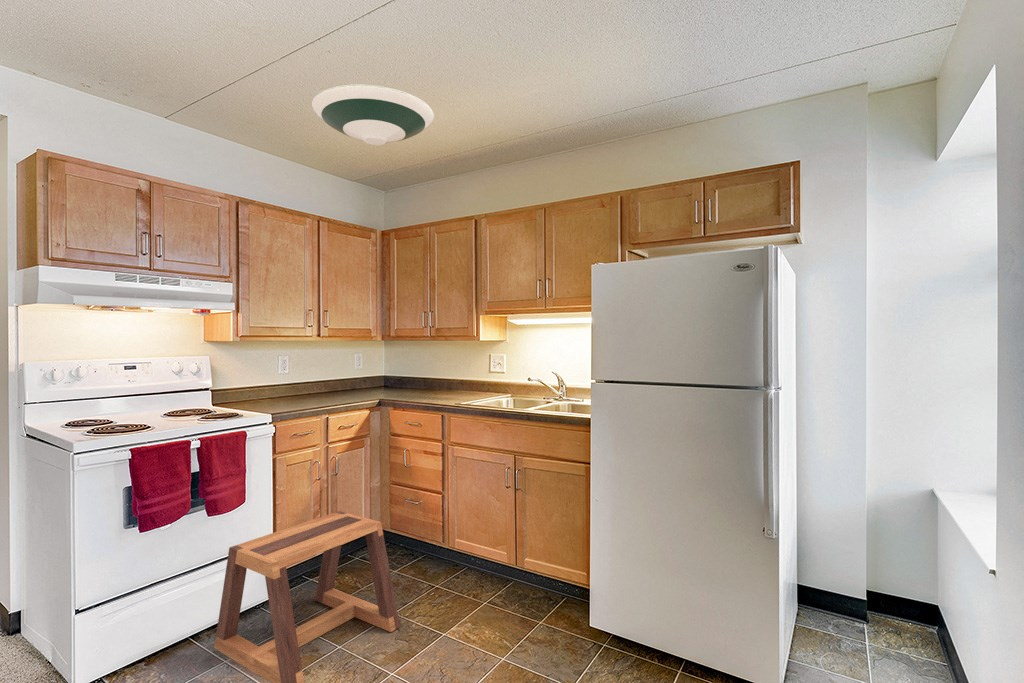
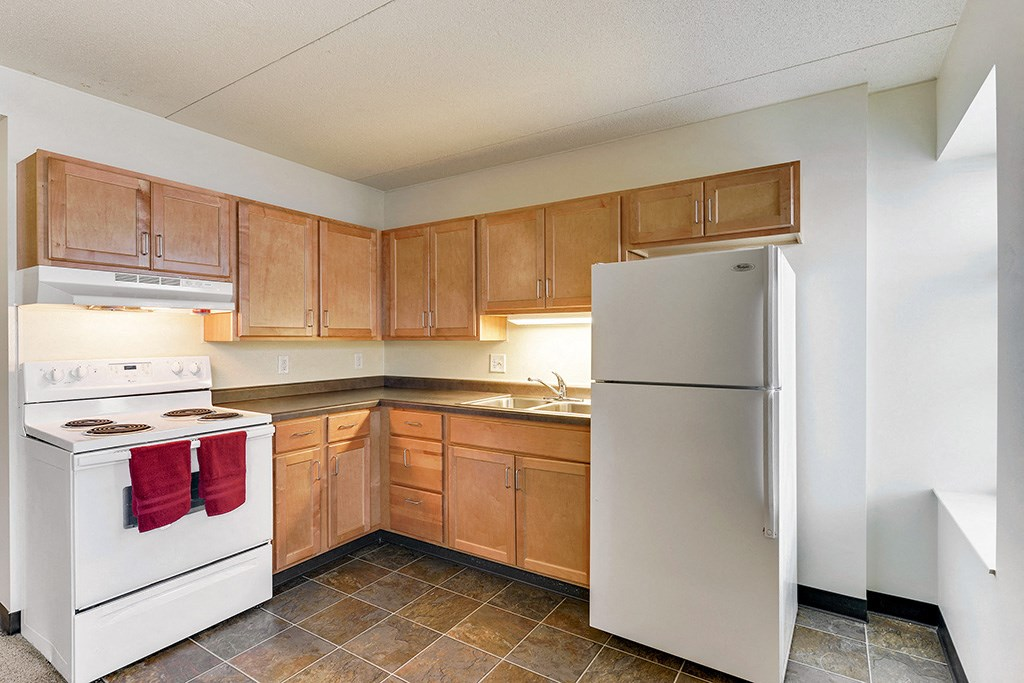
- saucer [311,84,435,146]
- stool [213,510,401,683]
